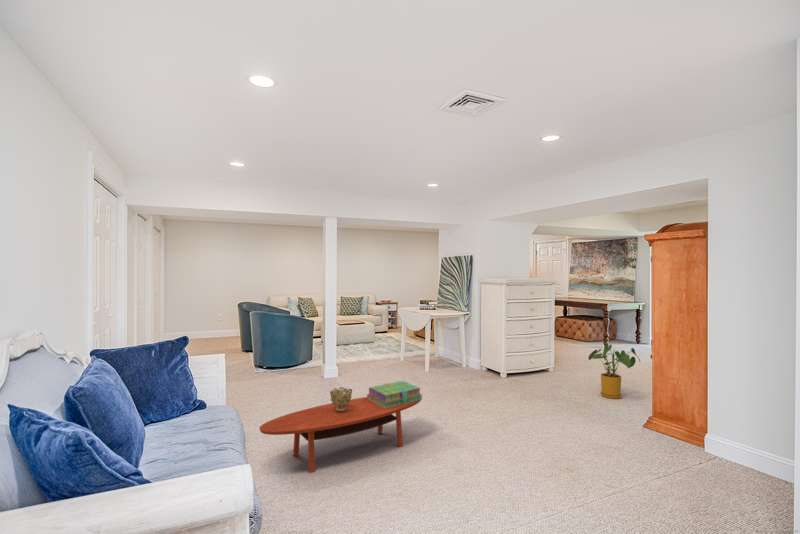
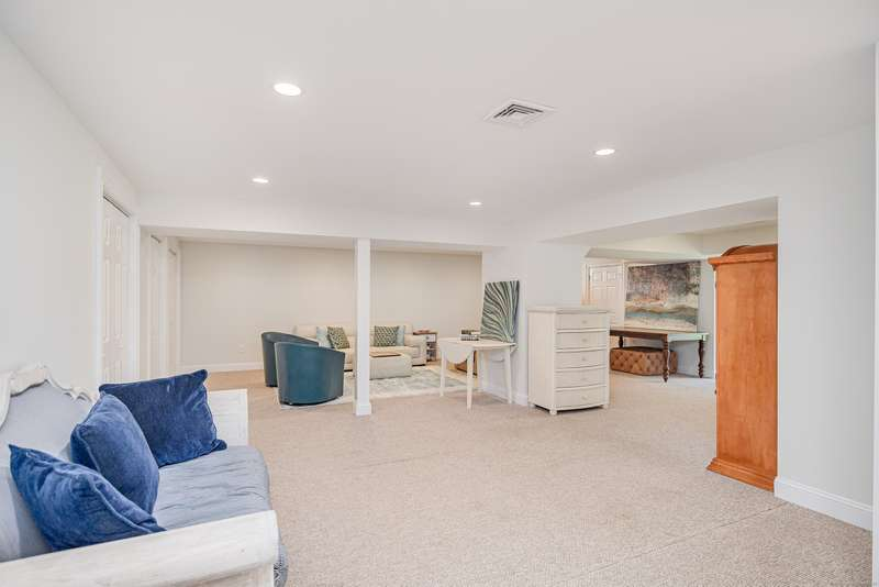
- coffee table [258,395,423,474]
- house plant [587,343,641,400]
- stack of books [366,380,423,408]
- decorative bowl [329,386,353,412]
